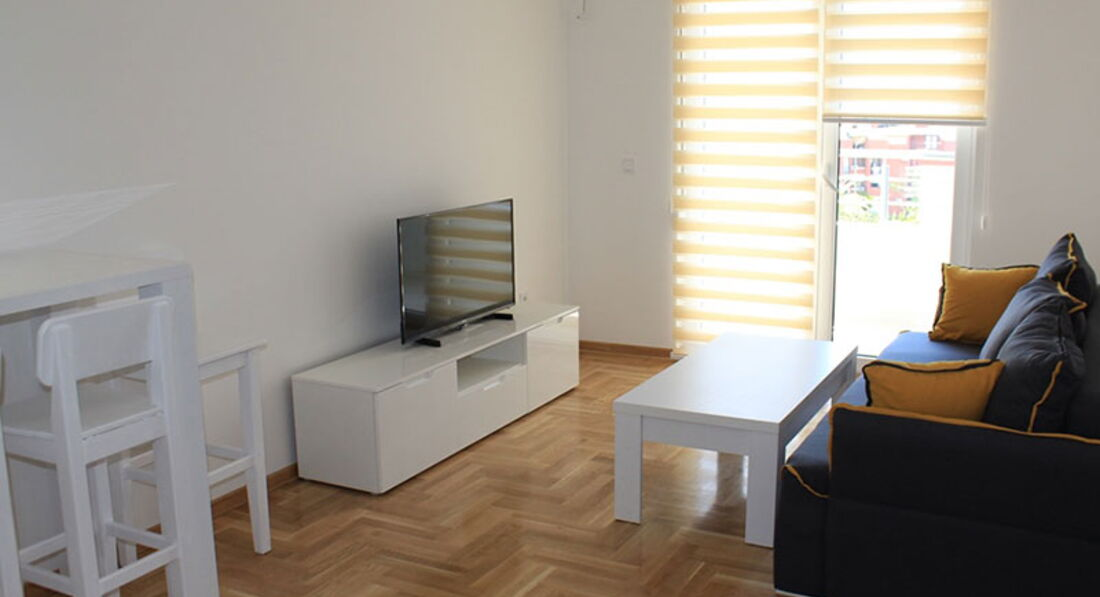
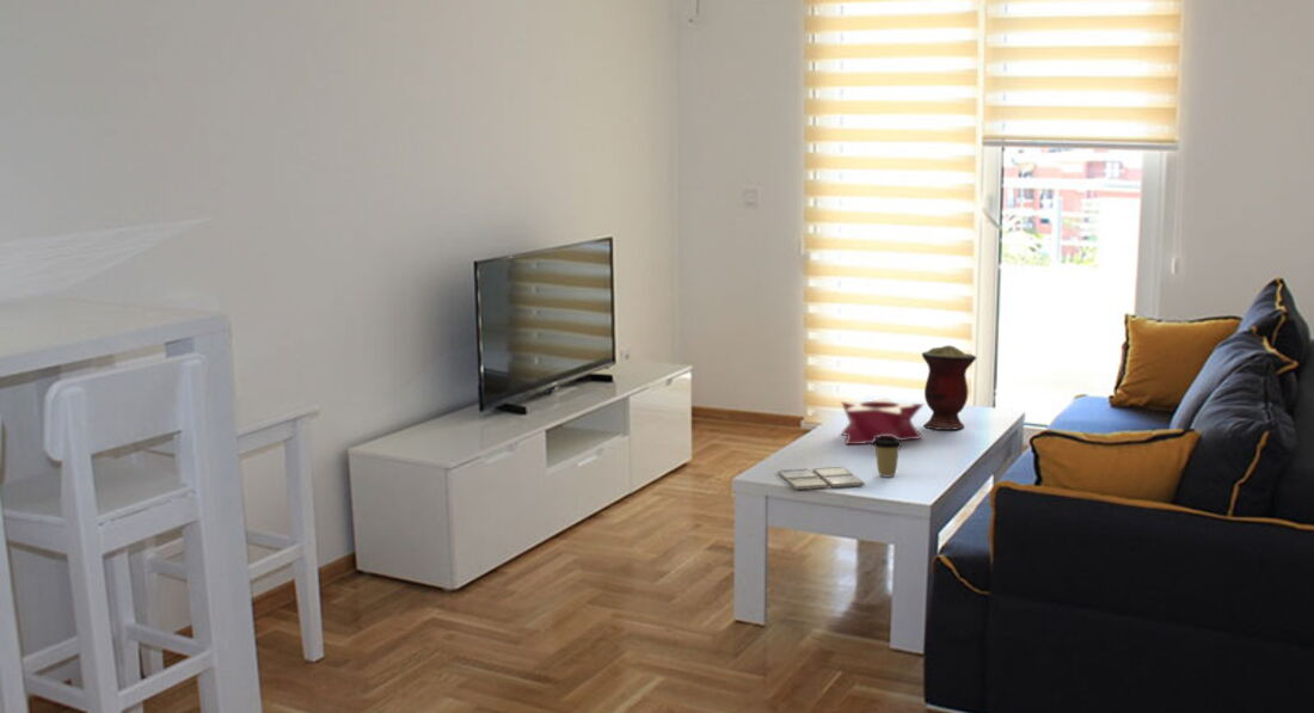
+ drink coaster [776,466,865,491]
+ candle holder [840,397,925,449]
+ vase [921,344,977,431]
+ coffee cup [872,436,903,479]
